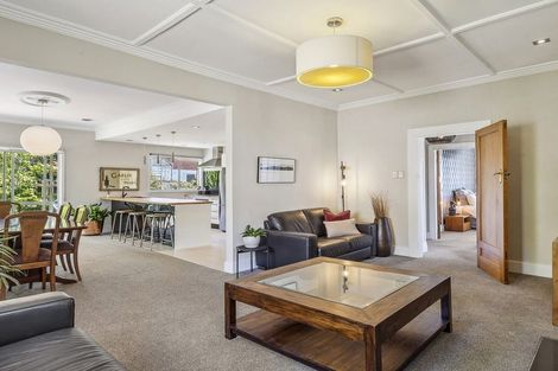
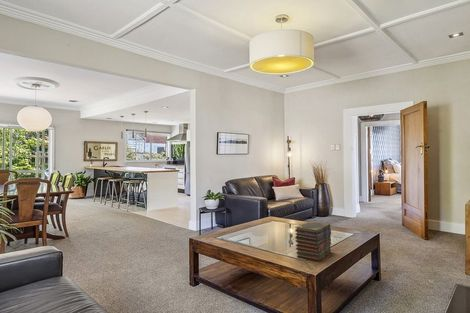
+ book stack [294,220,332,262]
